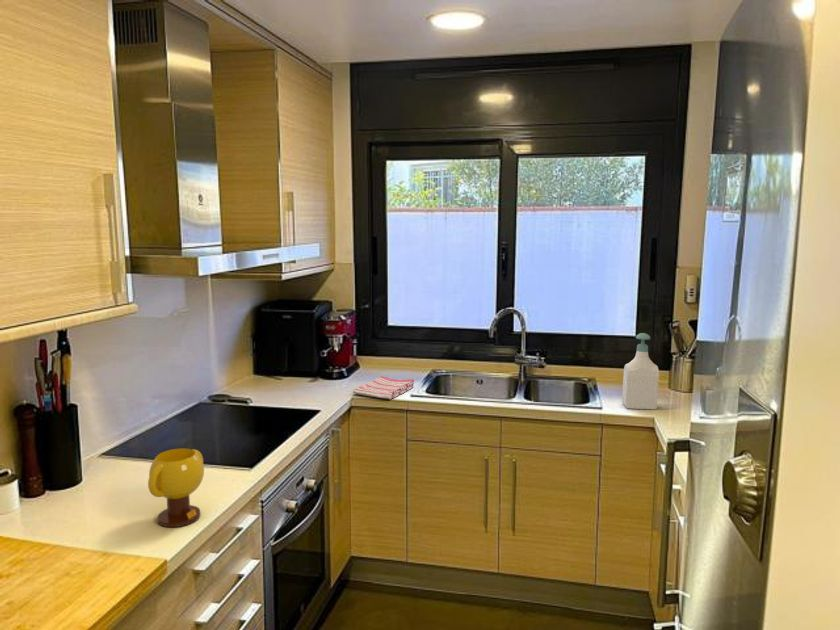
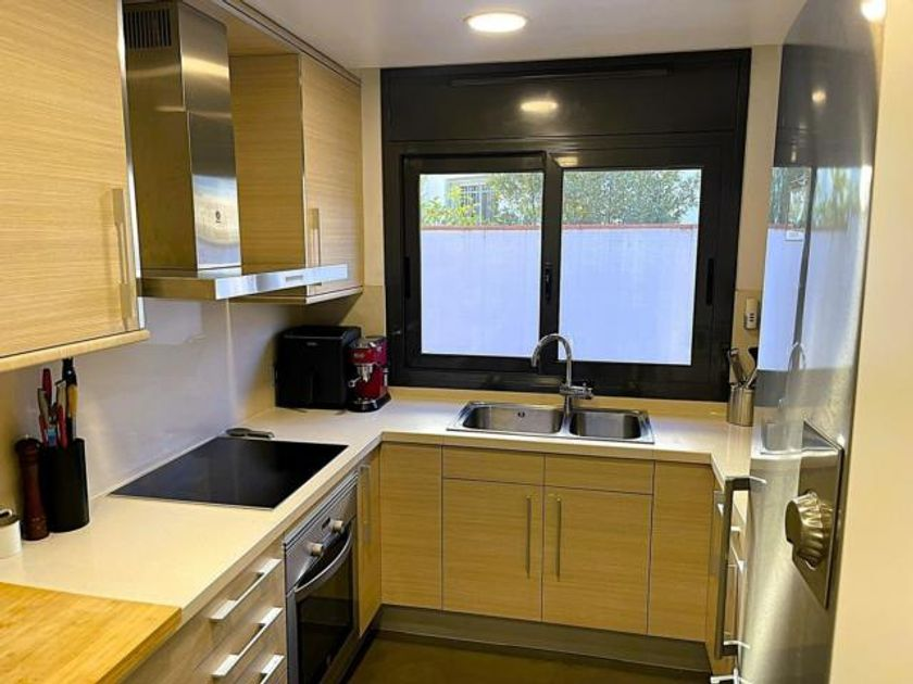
- dish towel [352,375,415,400]
- mug [147,448,205,528]
- soap bottle [621,332,660,410]
